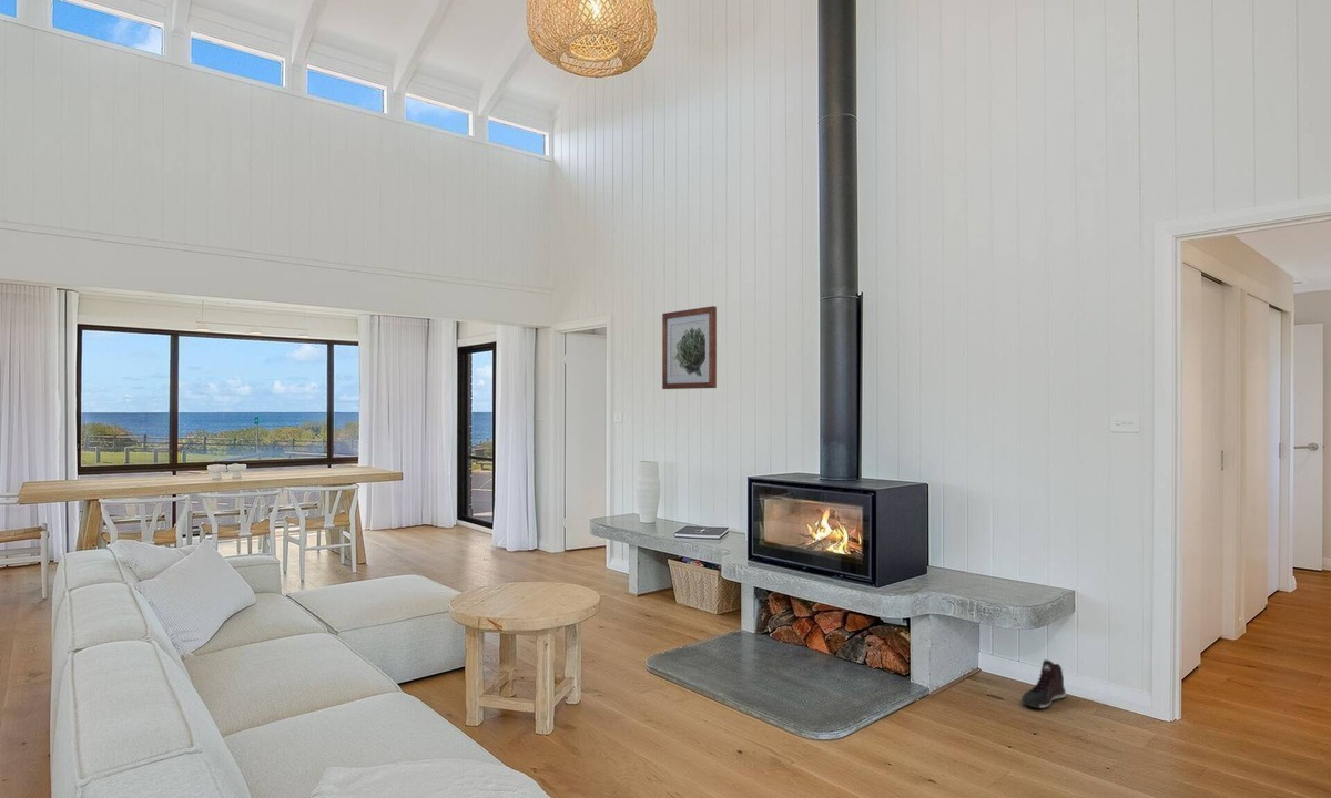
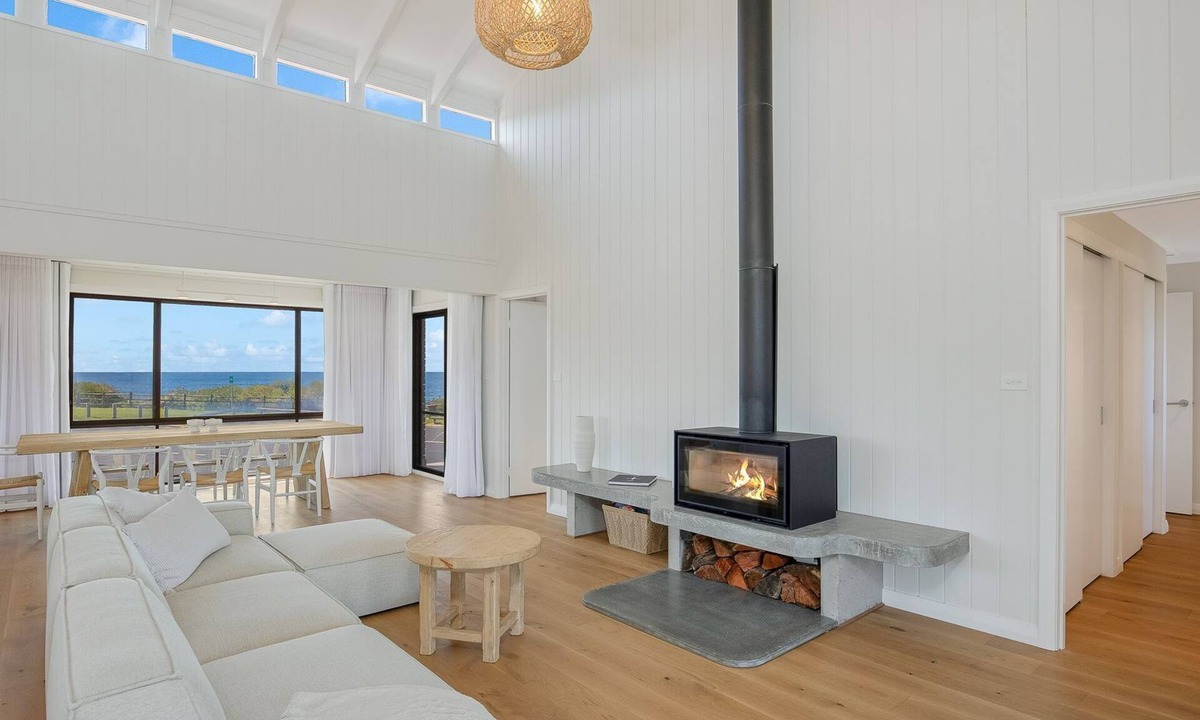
- wall art [661,305,718,390]
- sneaker [1019,658,1067,709]
